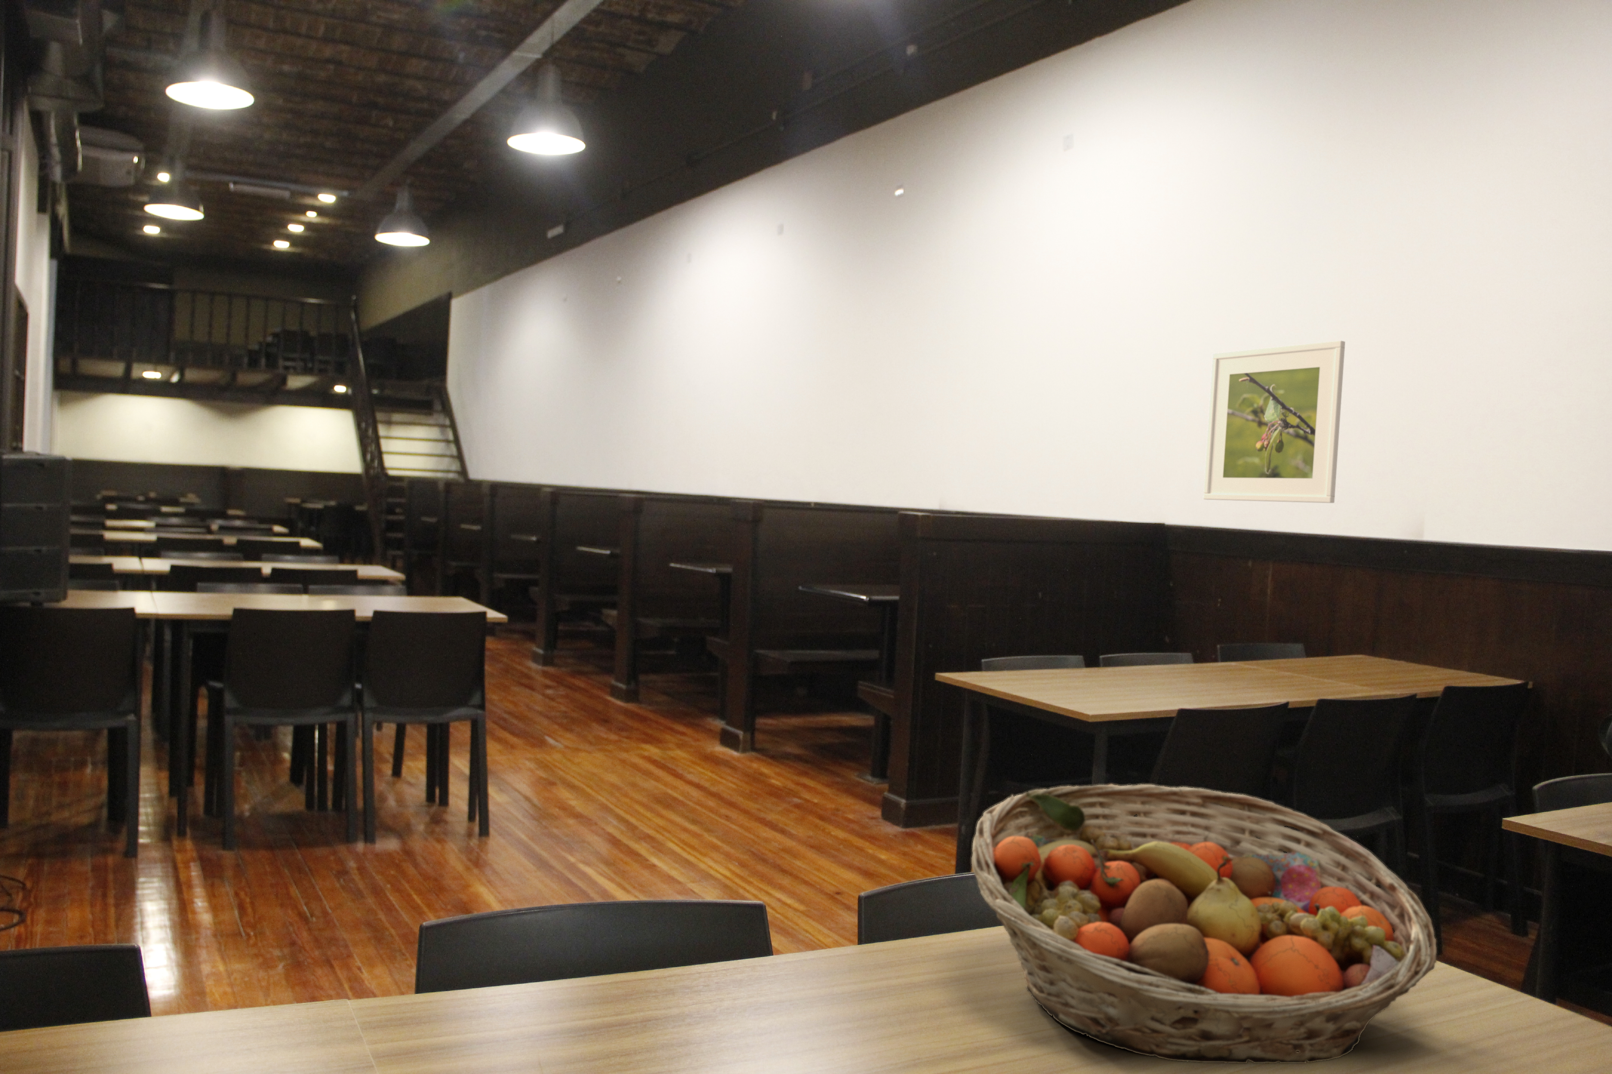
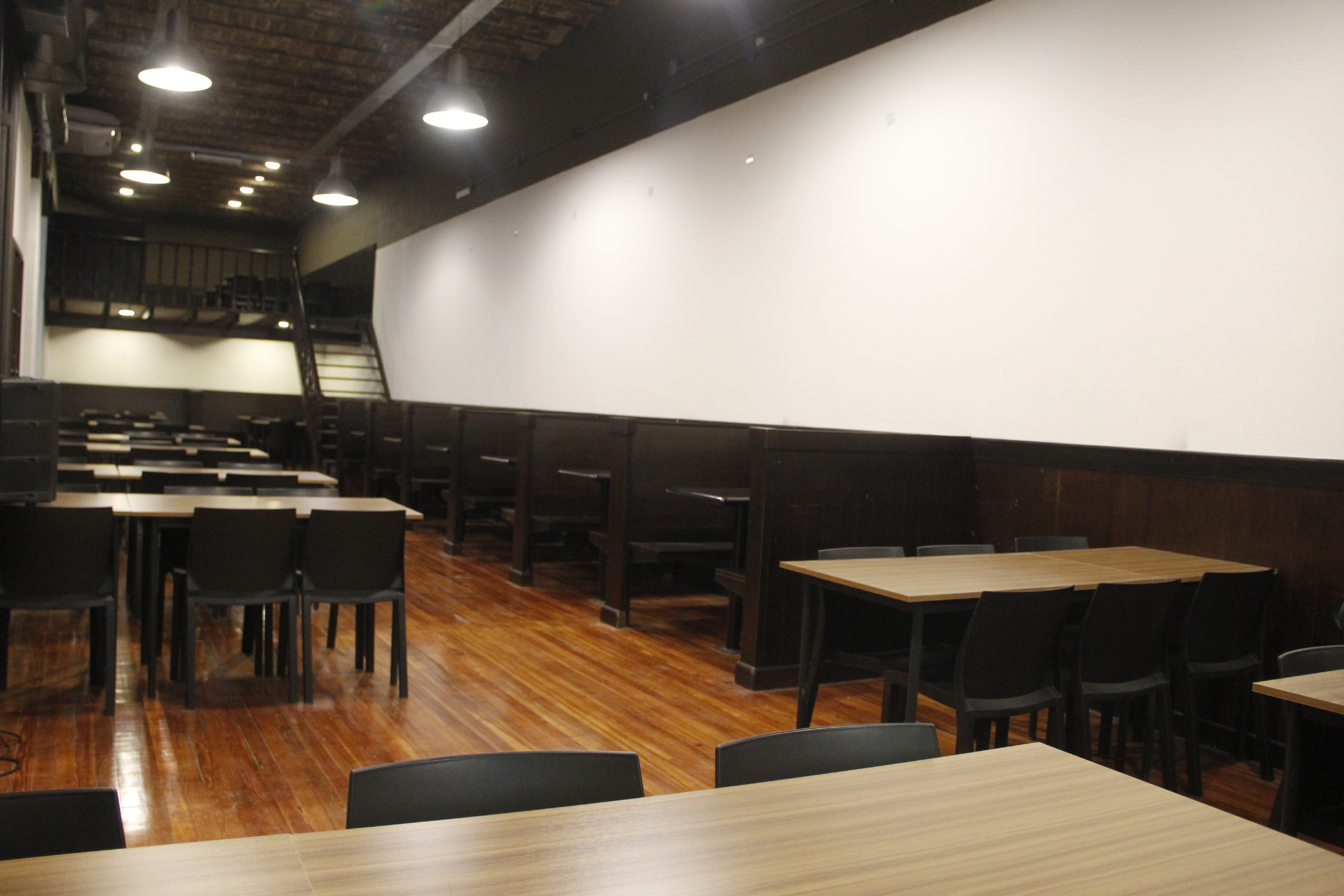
- fruit basket [970,784,1437,1063]
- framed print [1203,340,1346,503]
